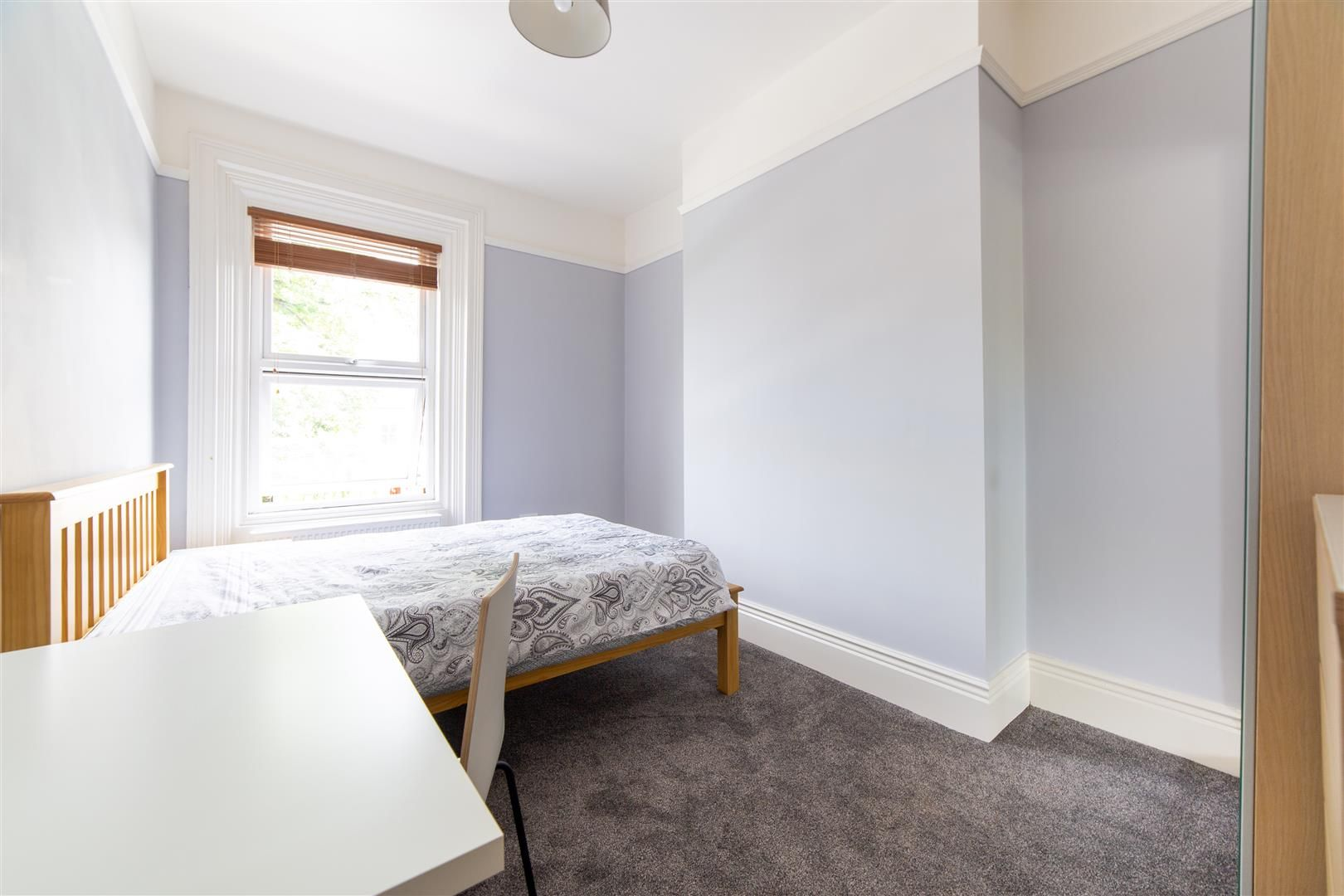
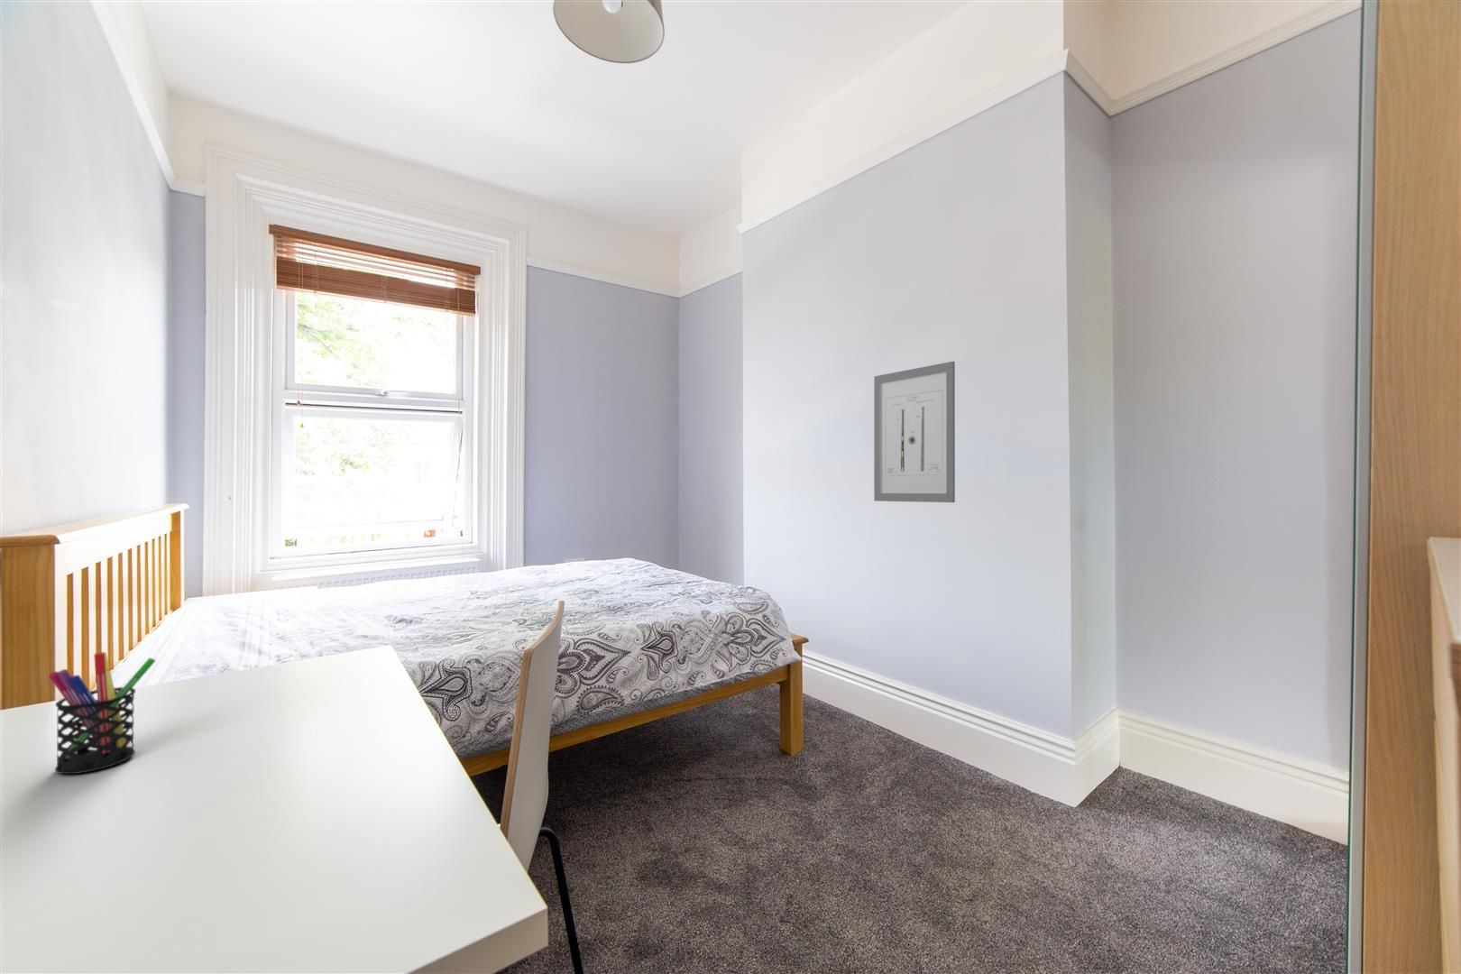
+ wall art [873,361,956,503]
+ pen holder [48,651,157,775]
